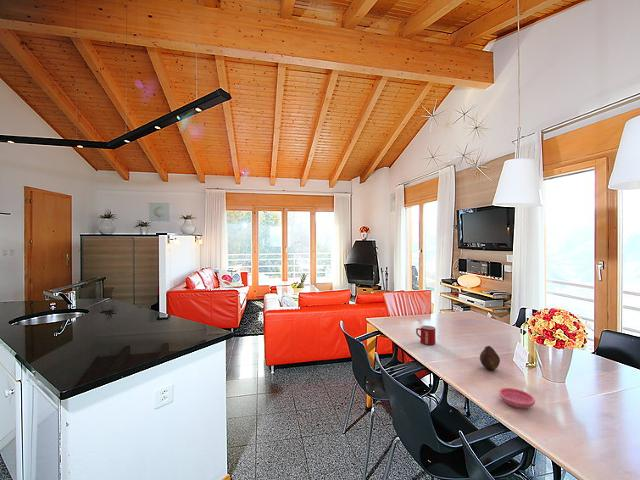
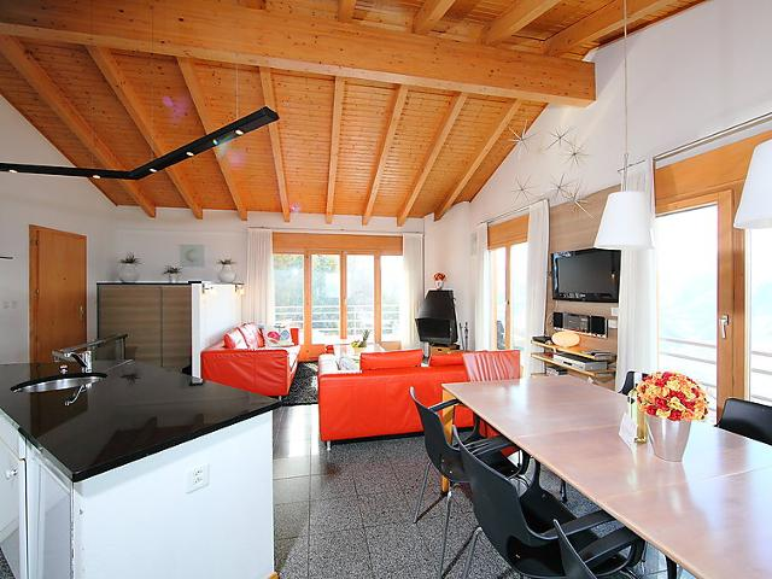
- fruit [479,345,501,370]
- saucer [498,387,536,410]
- mug [415,324,437,346]
